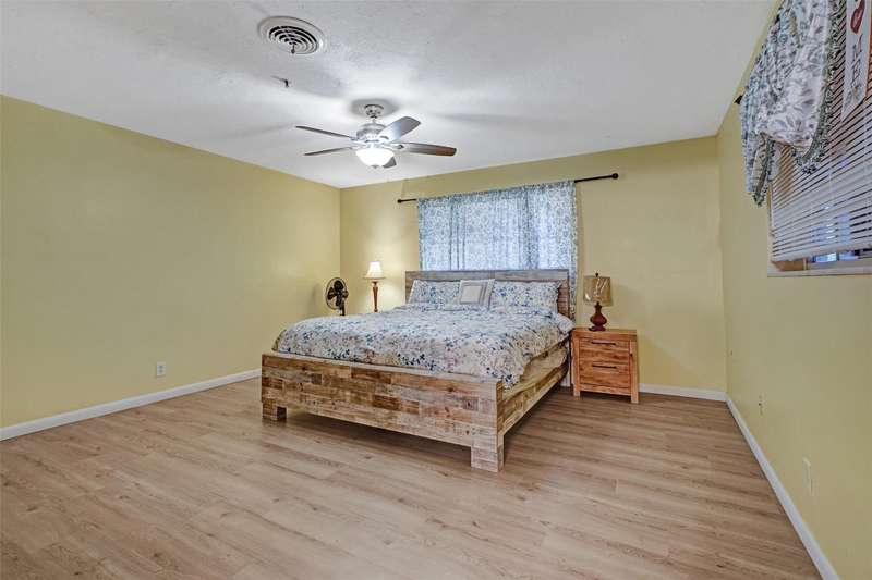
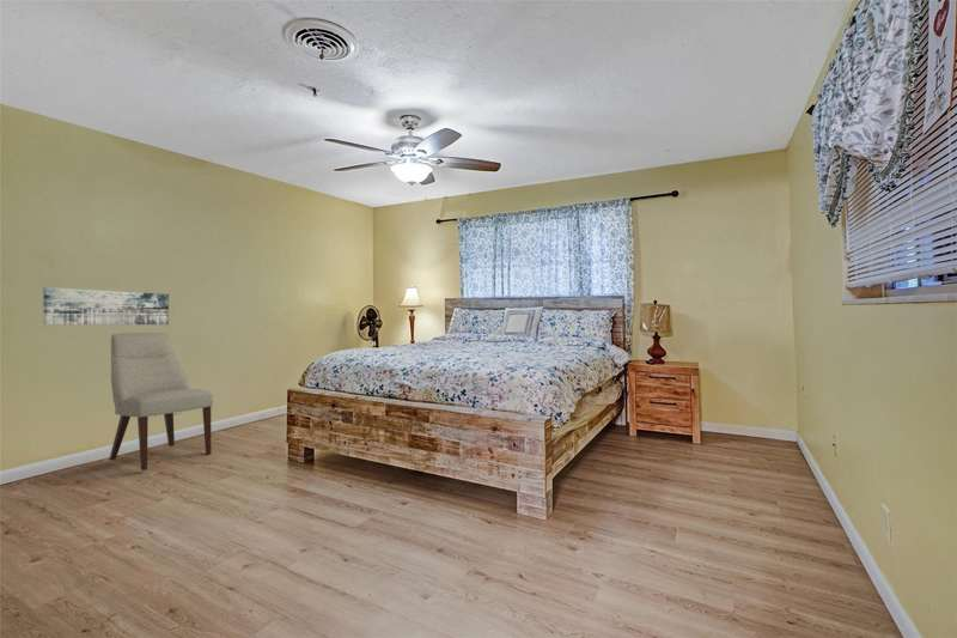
+ chair [108,332,214,472]
+ wall art [42,286,170,326]
